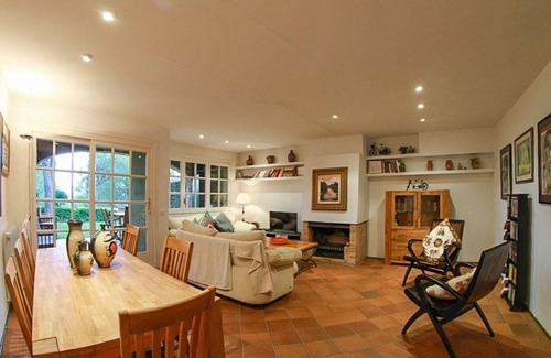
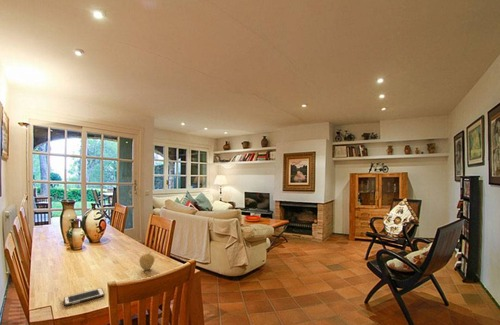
+ cell phone [63,287,105,307]
+ fruit [138,250,156,271]
